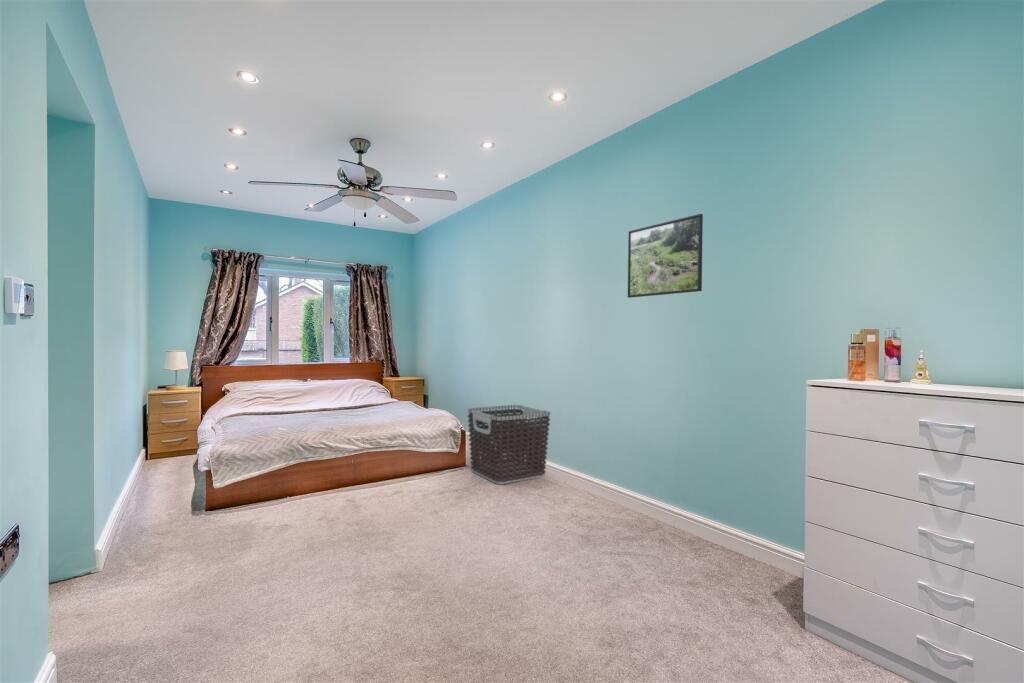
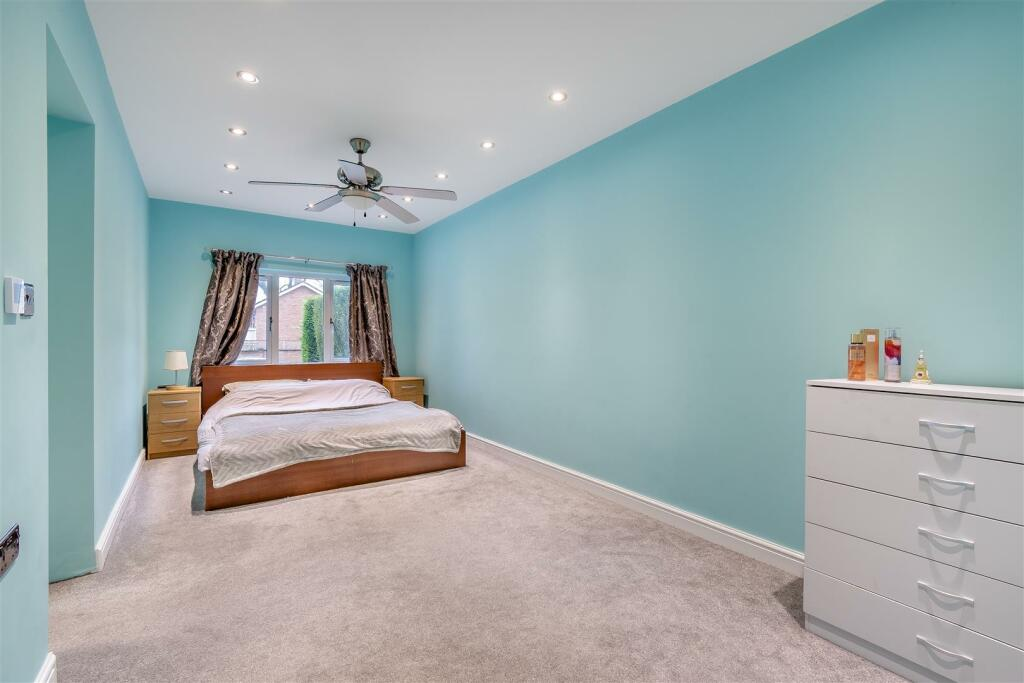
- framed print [627,213,704,299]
- clothes hamper [467,404,551,485]
